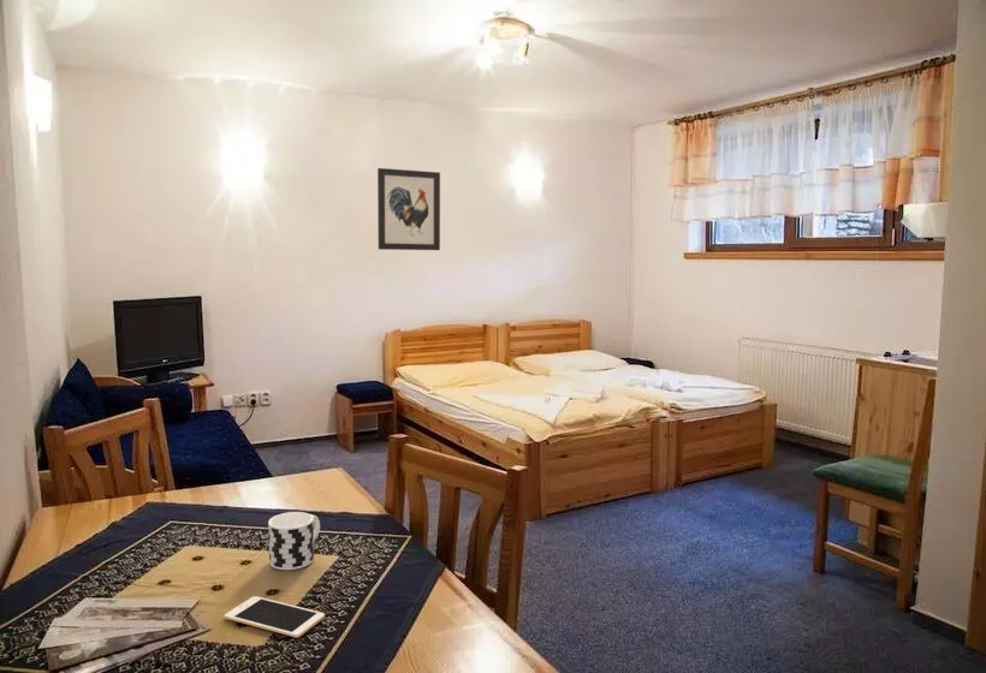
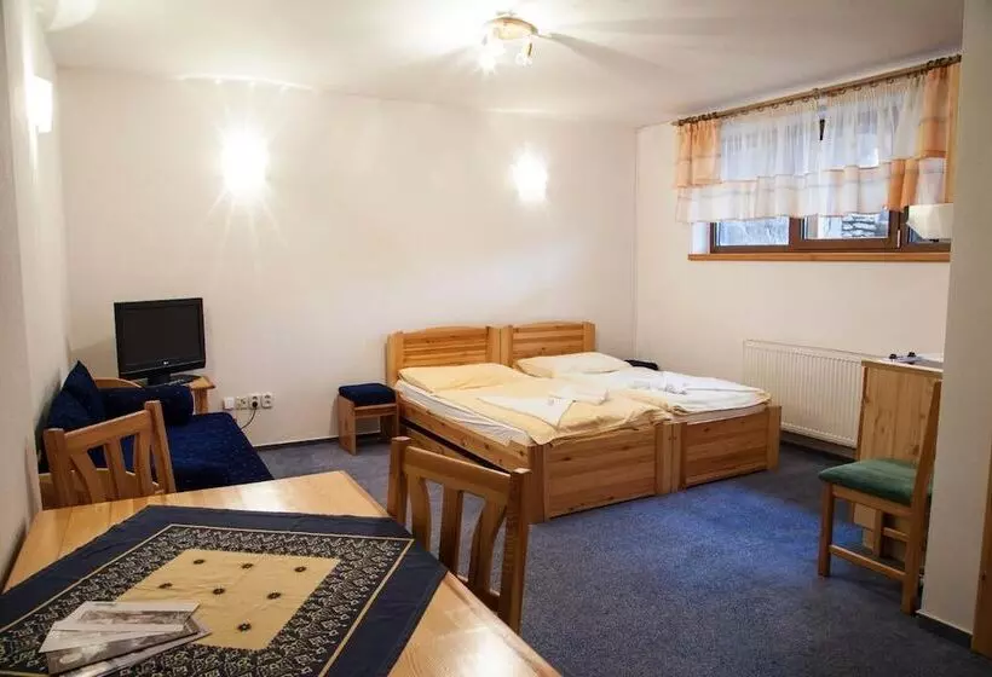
- cup [267,511,321,571]
- wall art [376,167,441,251]
- cell phone [224,595,326,639]
